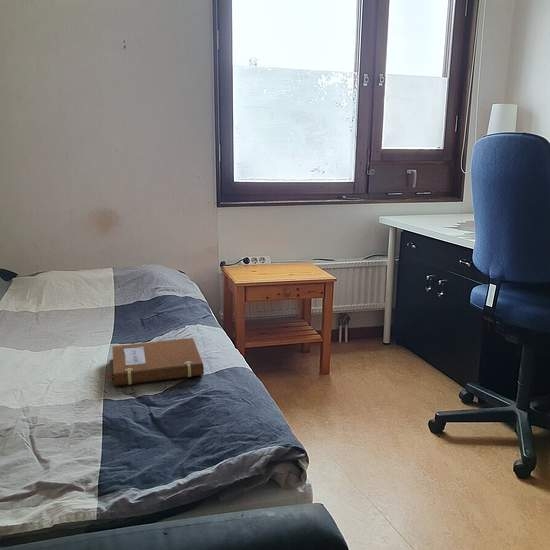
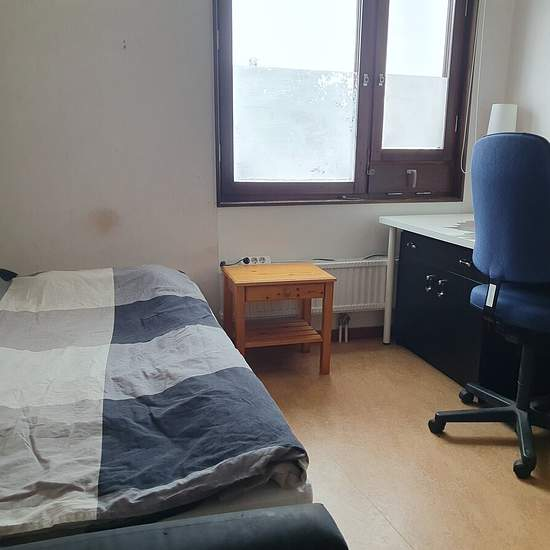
- notebook [108,337,205,387]
